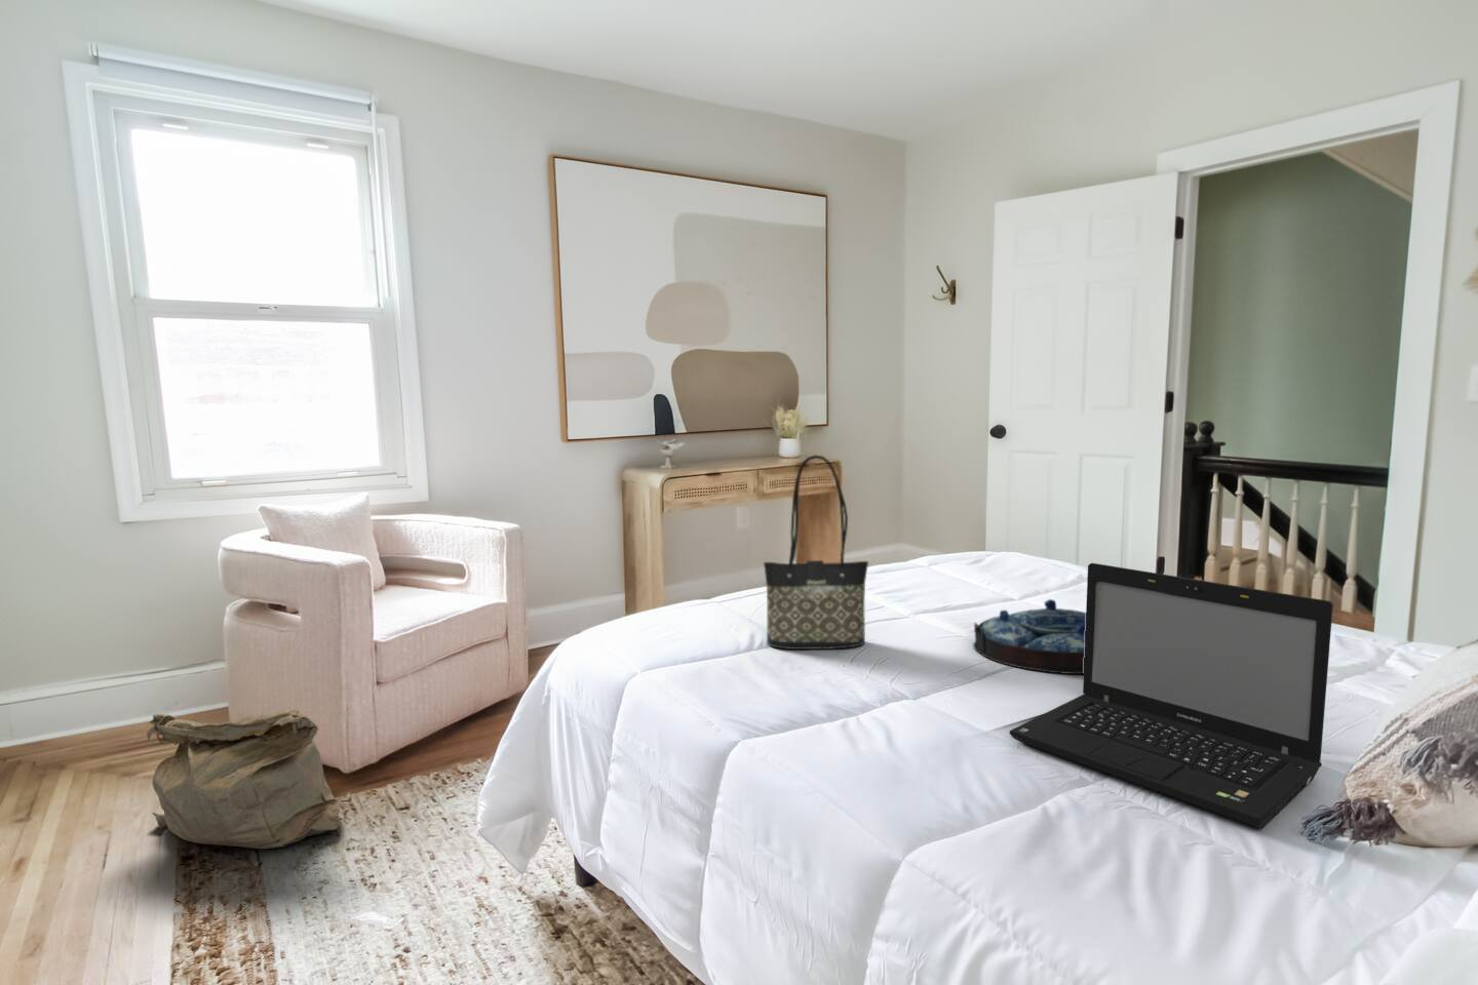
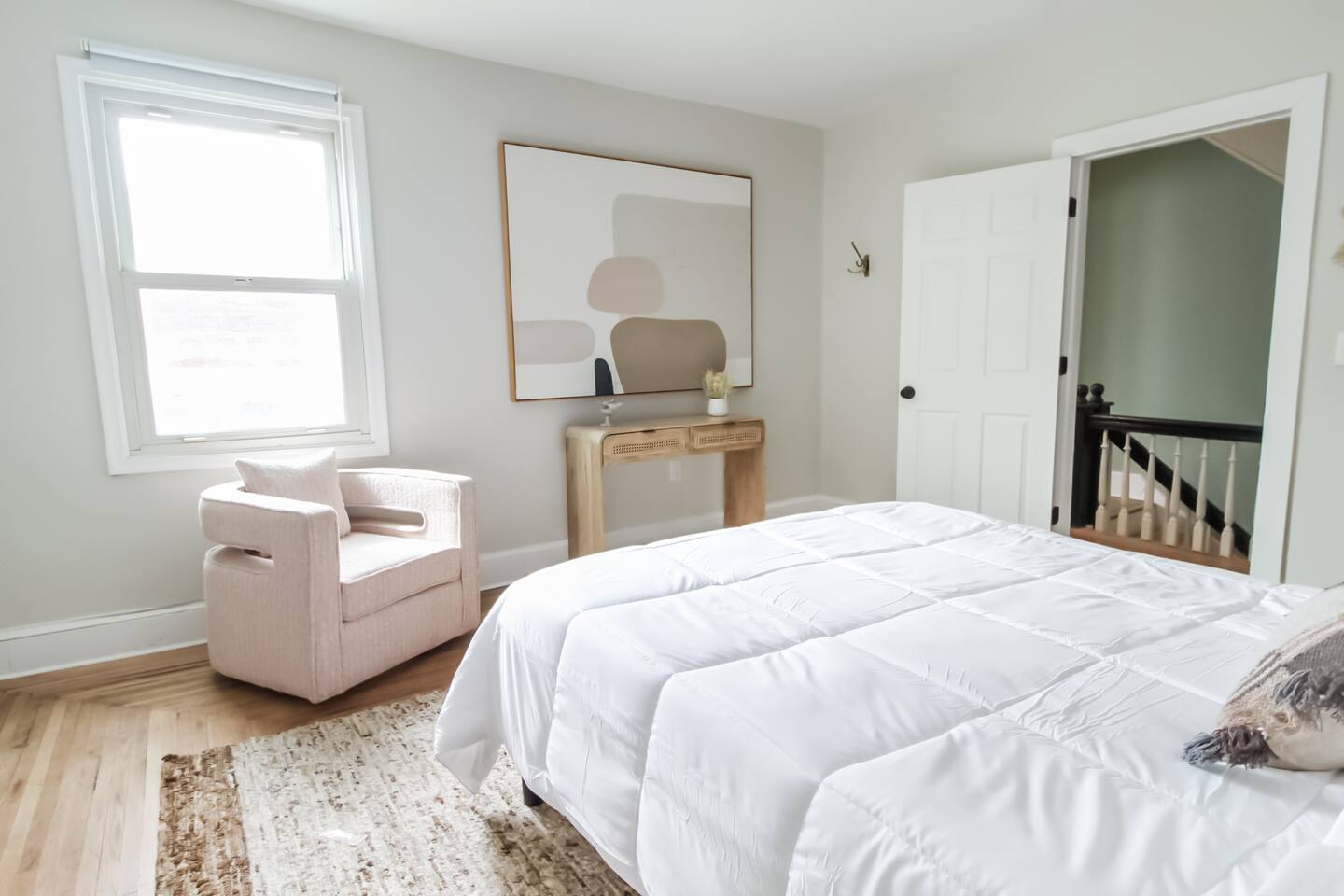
- laptop [1008,562,1334,830]
- serving tray [972,598,1085,675]
- bag [146,708,342,850]
- tote bag [762,454,870,651]
